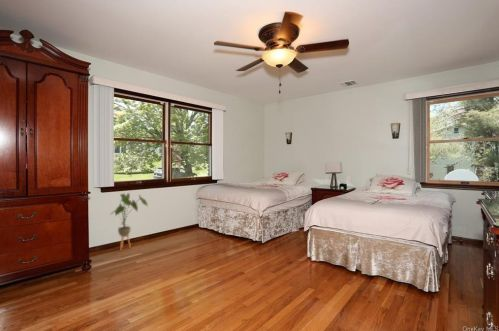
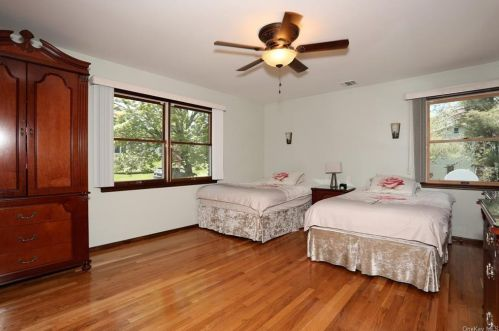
- house plant [109,192,149,251]
